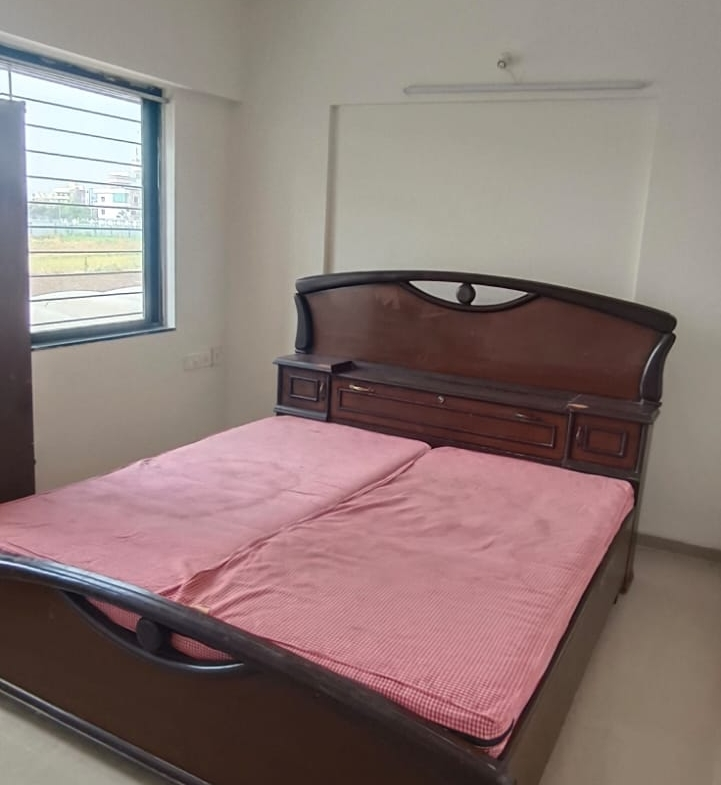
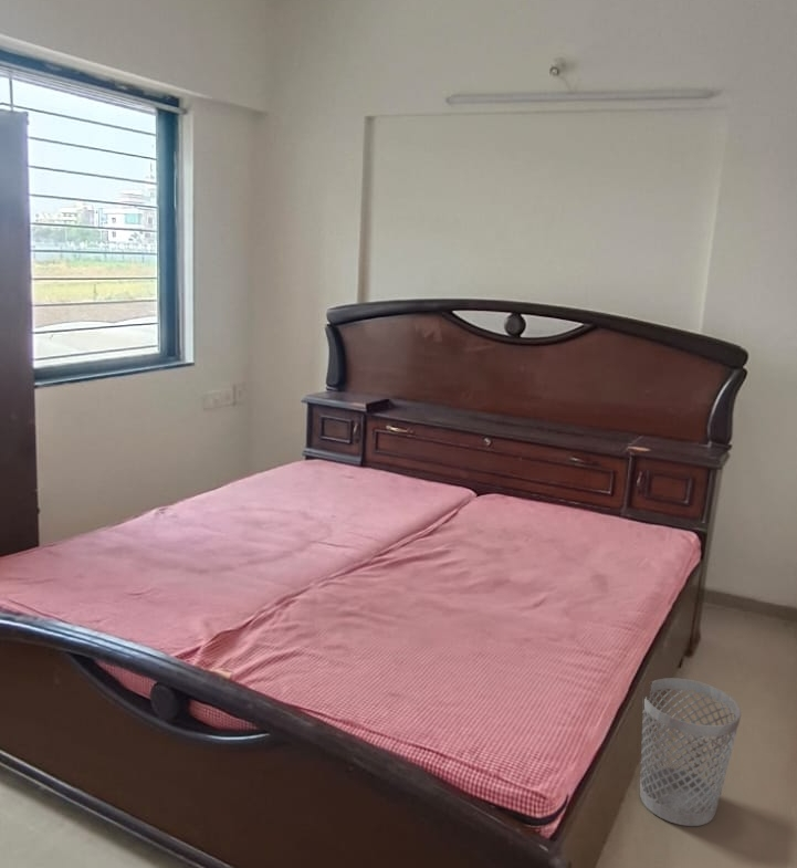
+ wastebasket [639,677,742,827]
